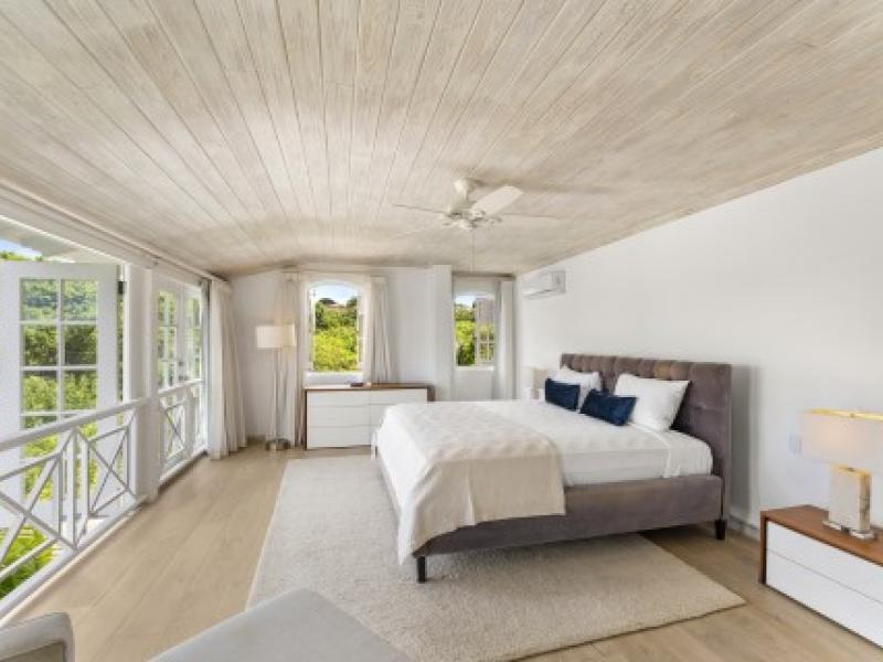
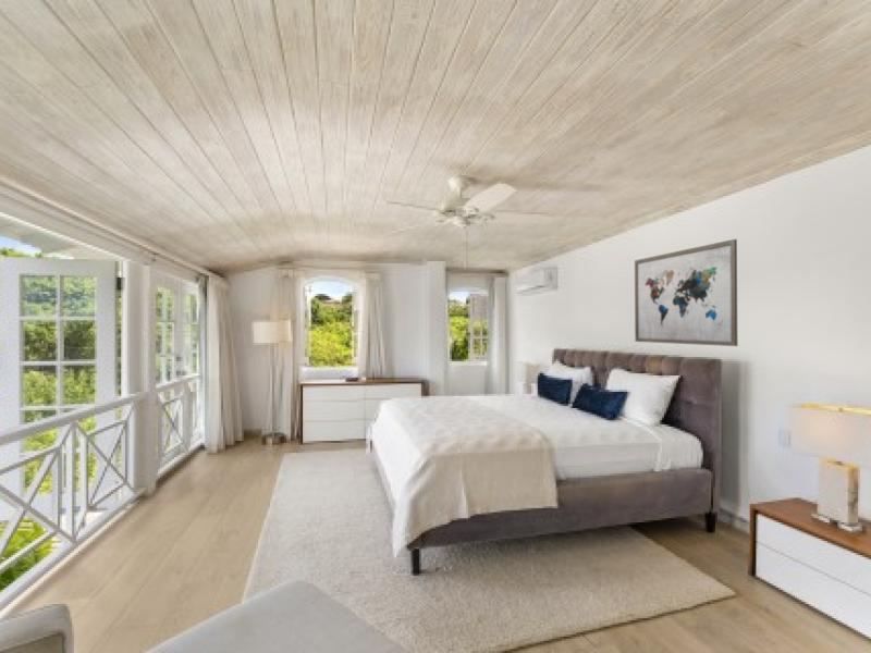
+ wall art [634,238,738,347]
